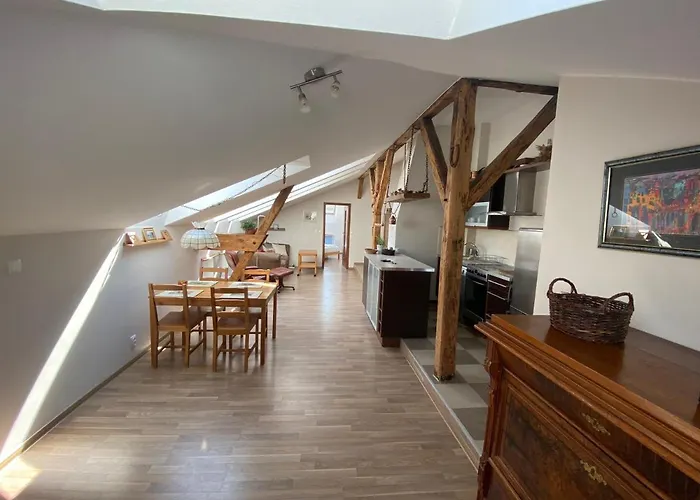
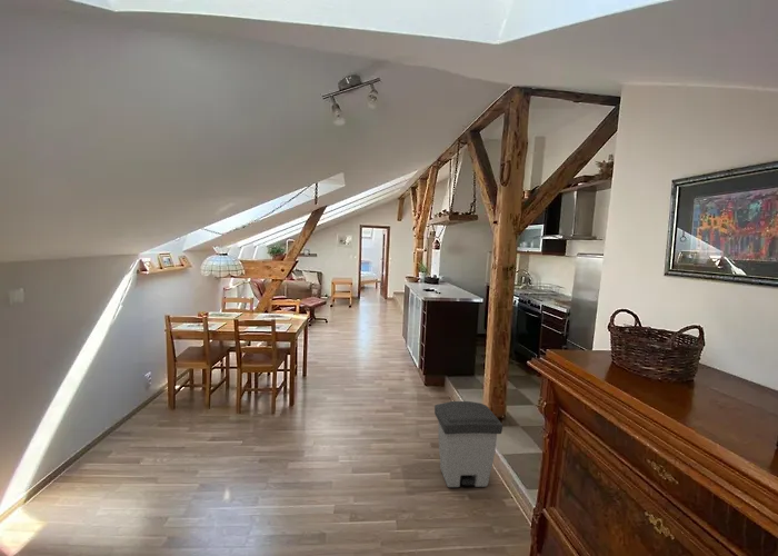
+ trash can [433,400,503,488]
